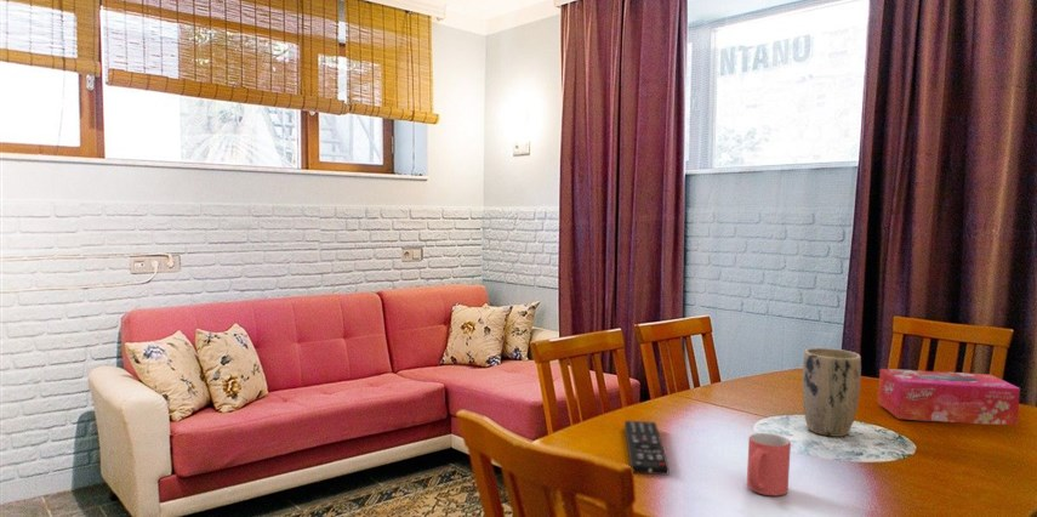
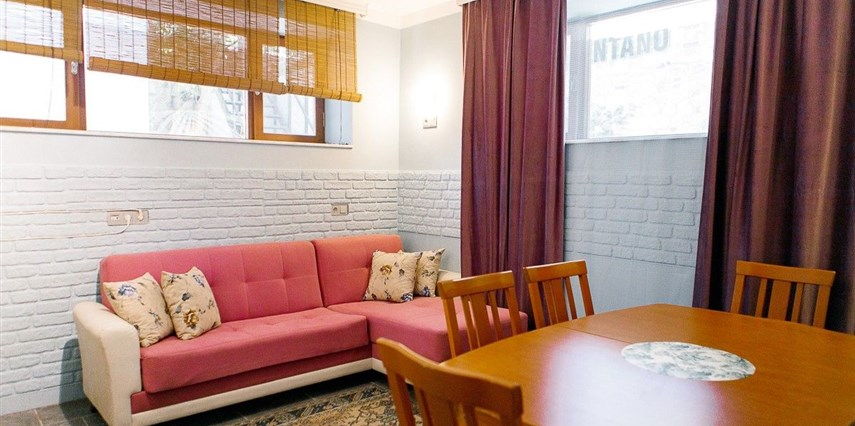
- remote control [623,420,671,476]
- tissue box [877,368,1021,426]
- mug [746,432,792,496]
- plant pot [800,347,862,438]
